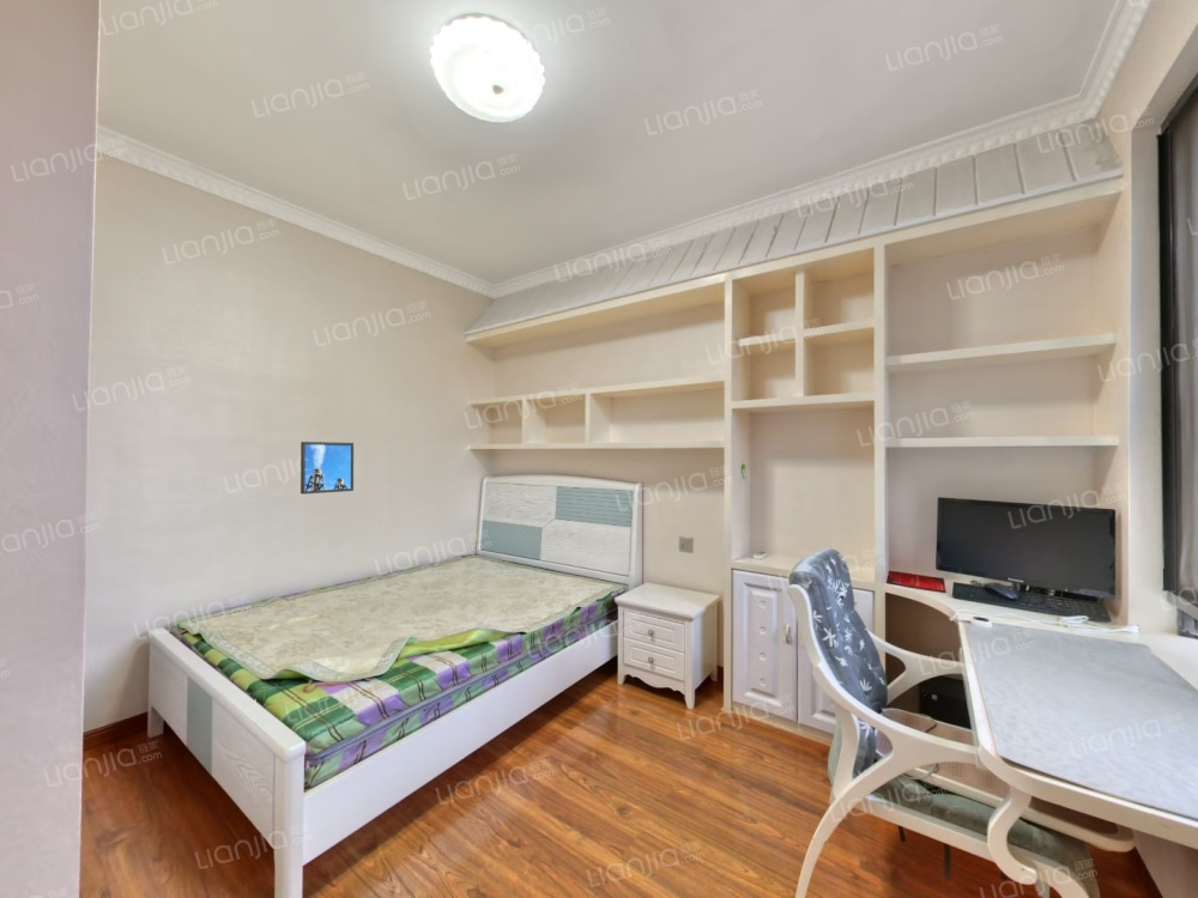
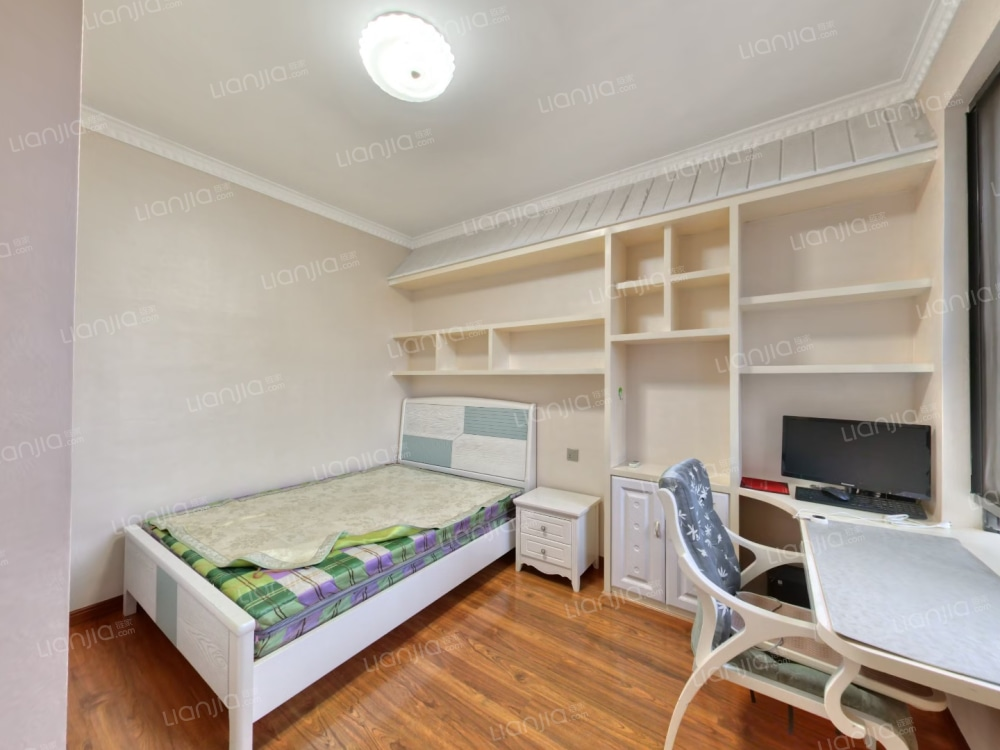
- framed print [300,441,355,496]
